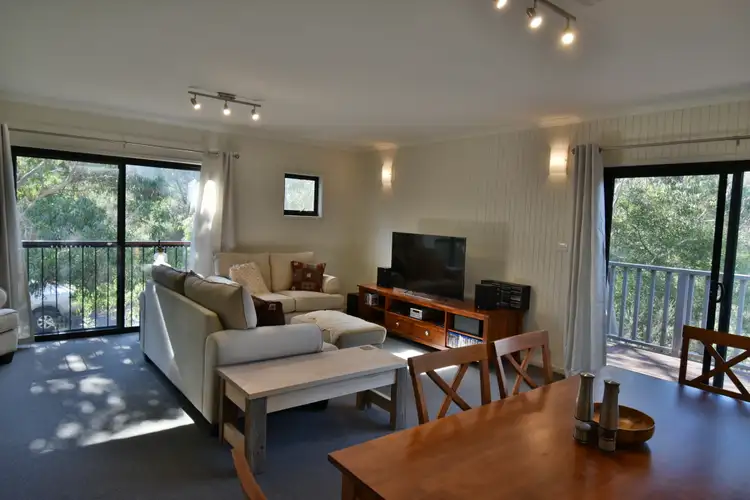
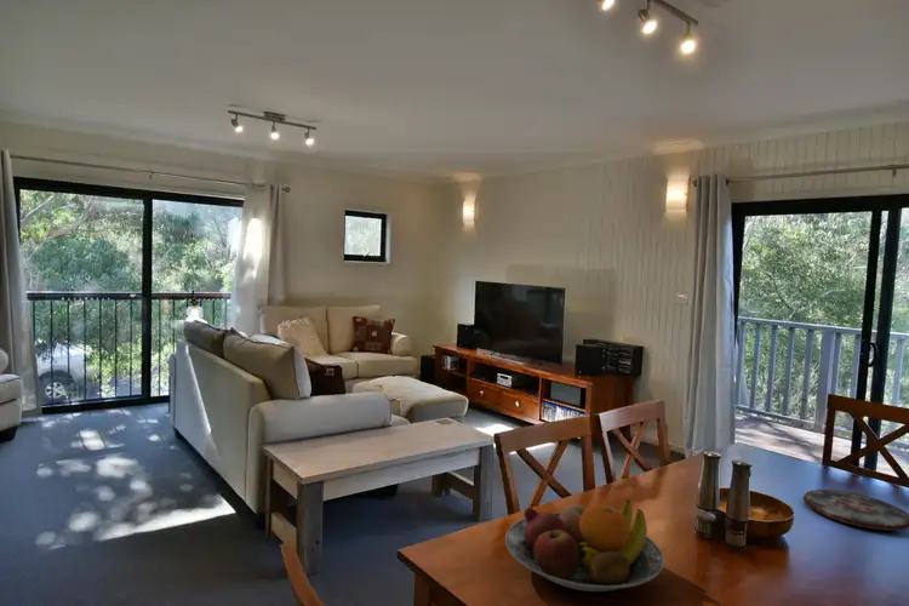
+ plate [802,488,909,531]
+ fruit bowl [504,498,665,593]
